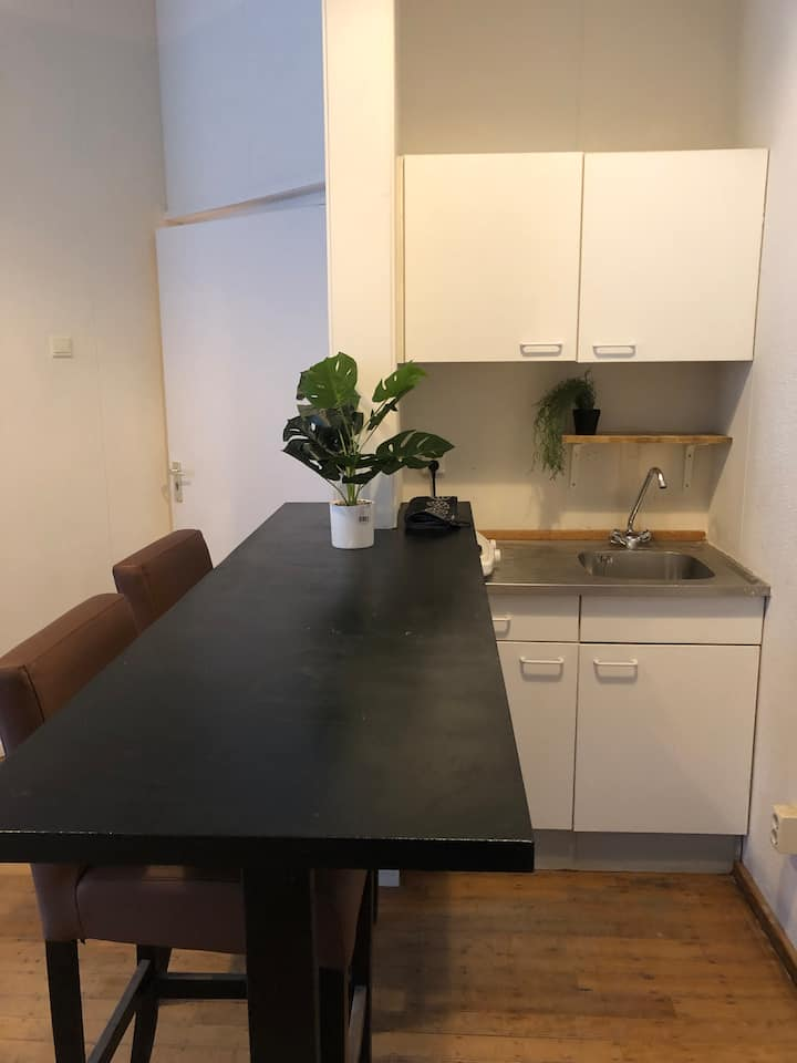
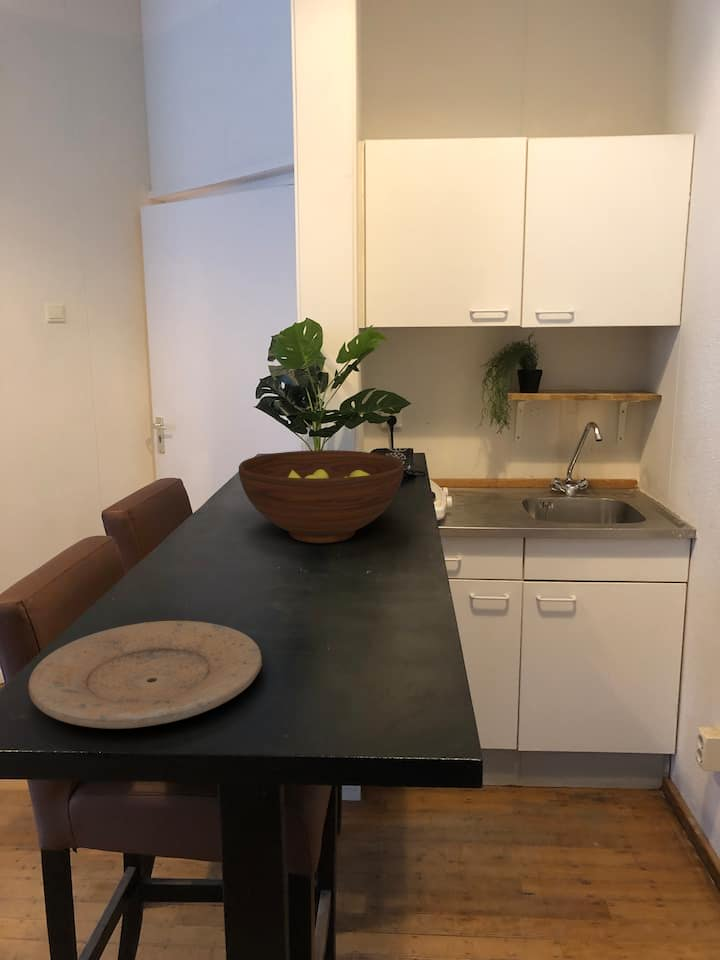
+ fruit bowl [238,449,405,544]
+ plate [27,620,263,730]
